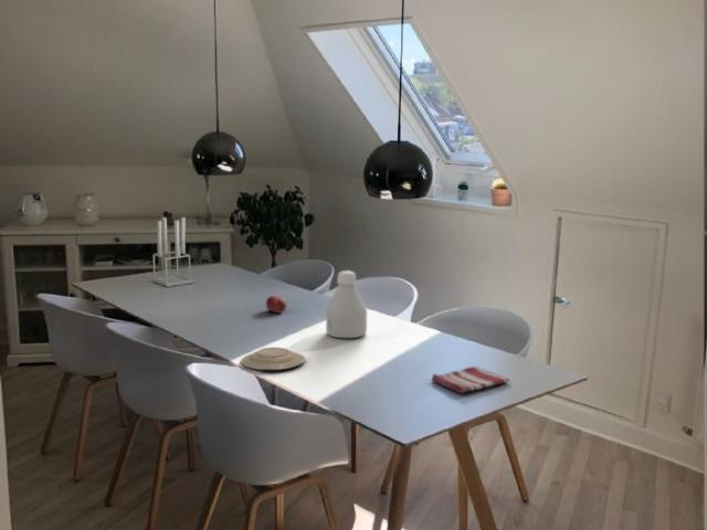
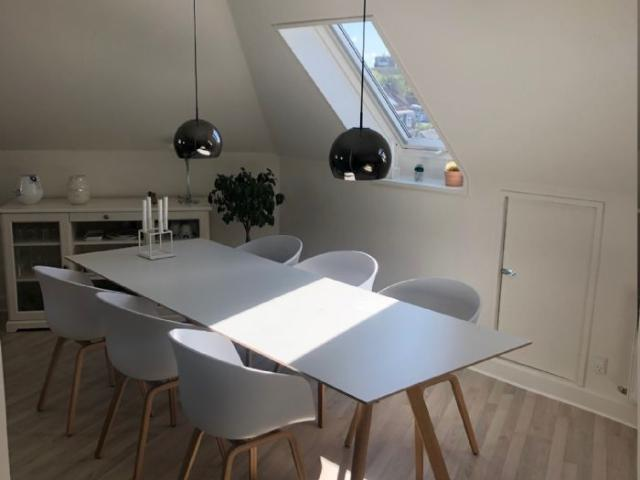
- bottle [325,269,368,340]
- fruit [265,294,287,314]
- plate [240,347,306,371]
- dish towel [431,365,510,394]
